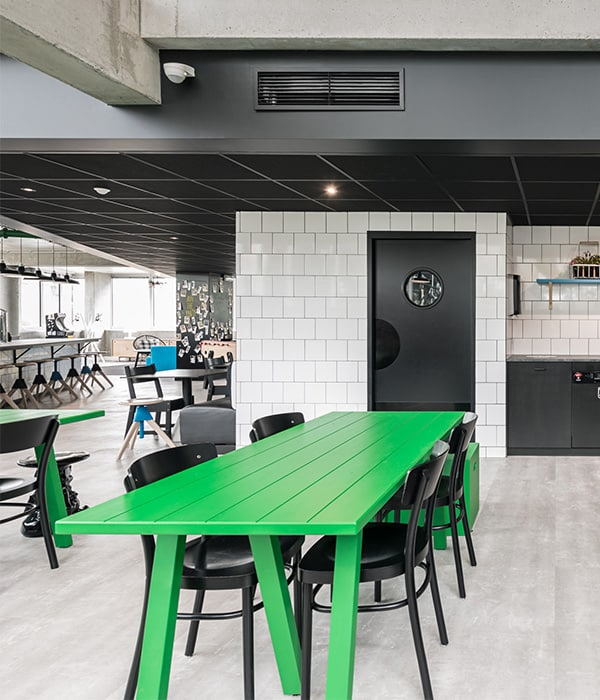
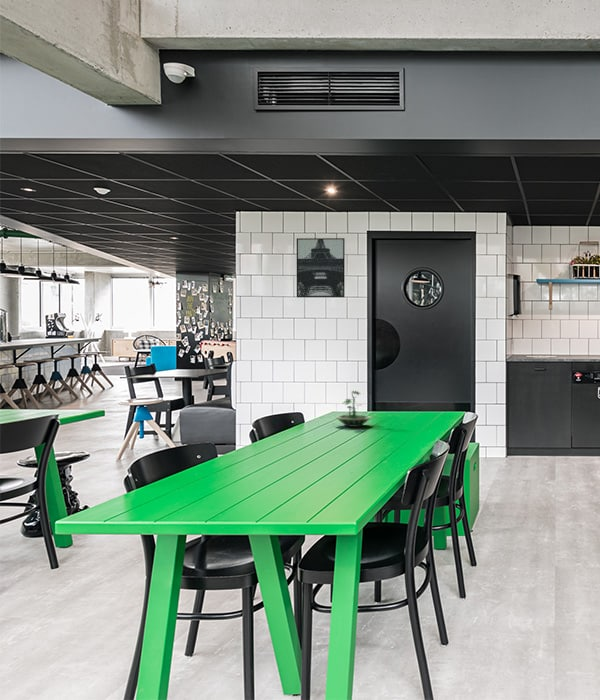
+ terrarium [335,390,372,428]
+ wall art [296,237,346,298]
